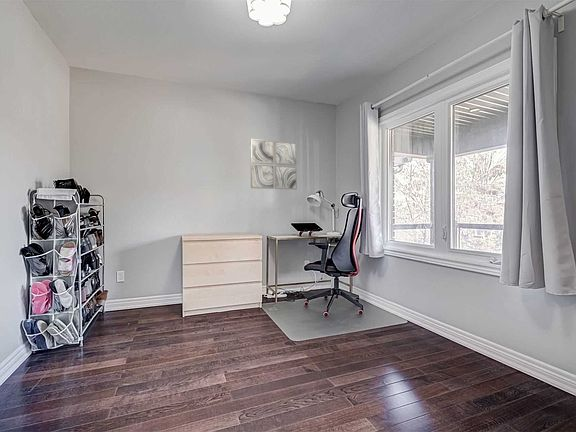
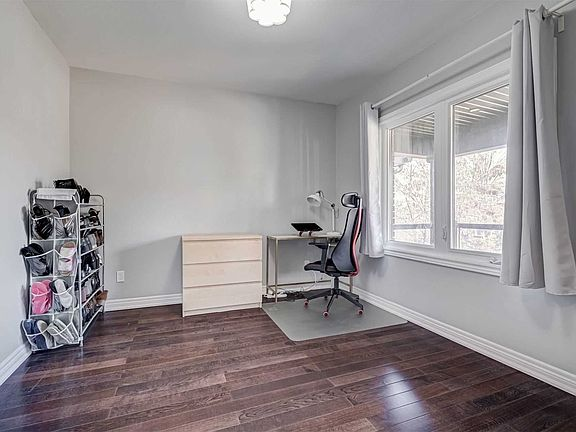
- wall art [250,138,298,191]
